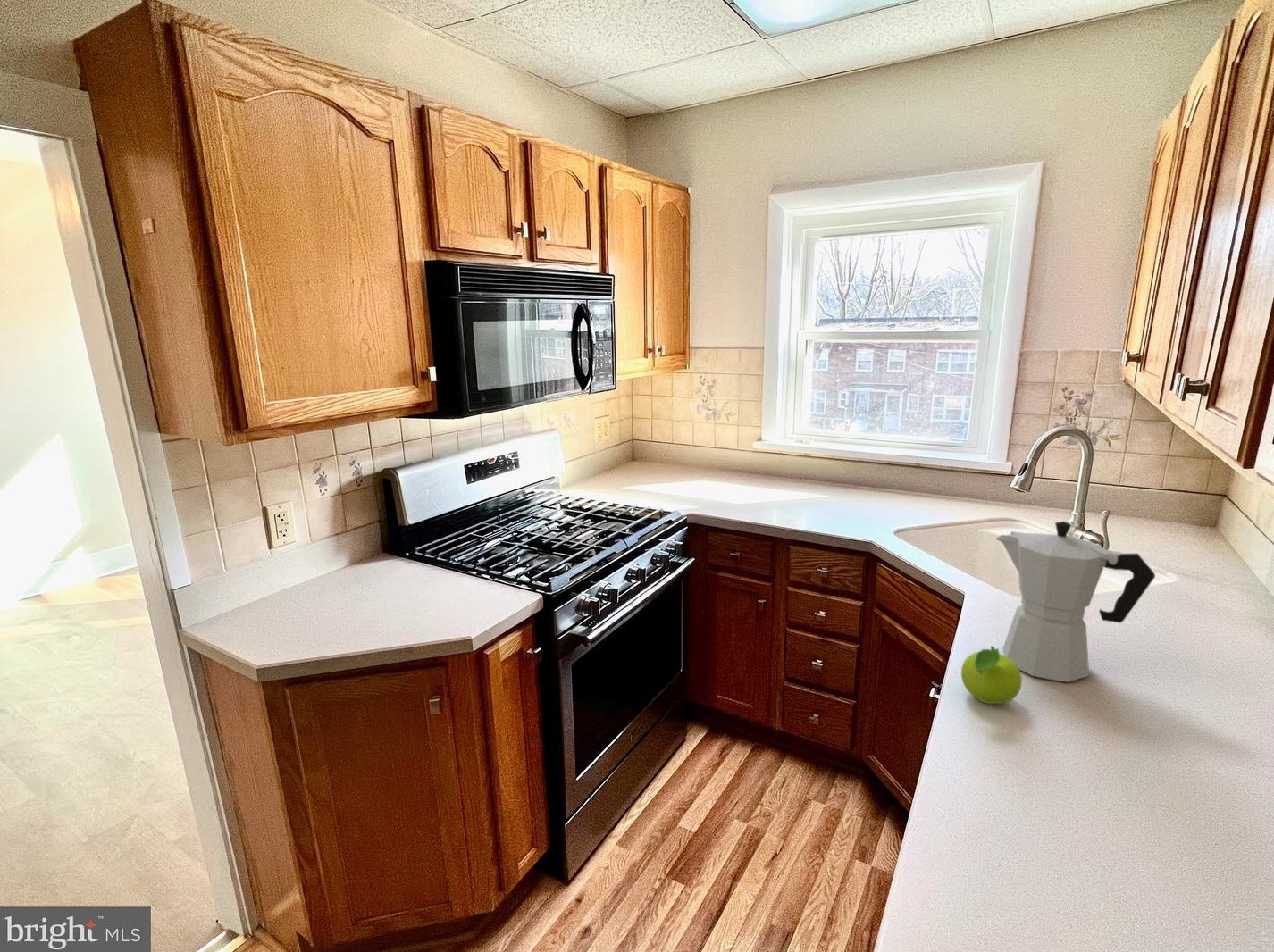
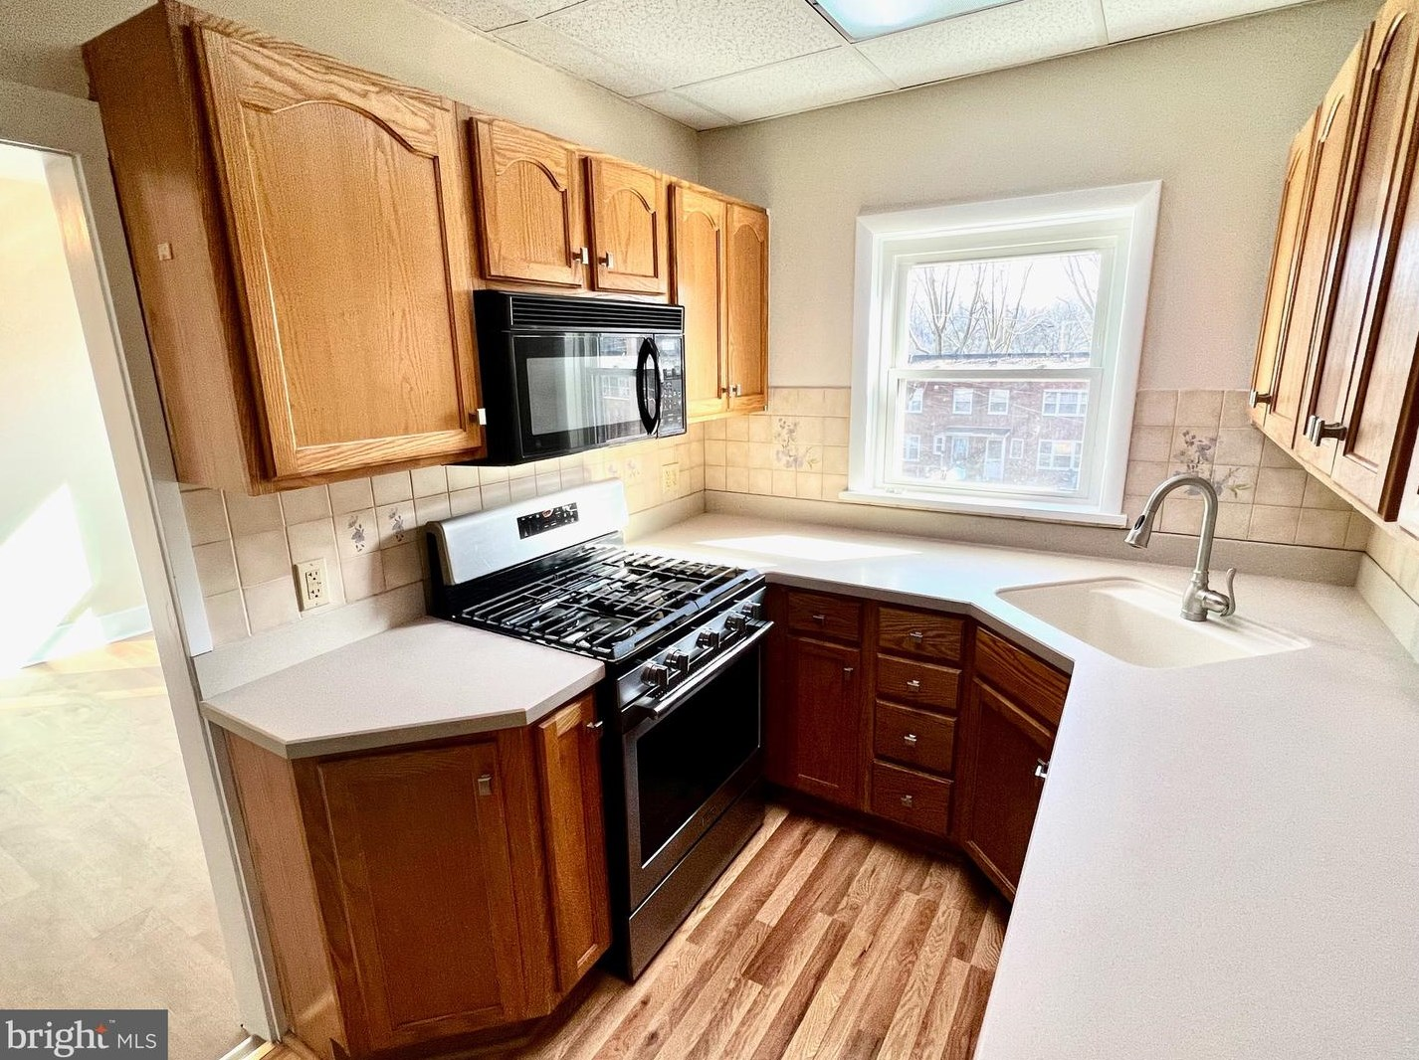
- moka pot [994,521,1156,683]
- fruit [960,646,1023,705]
